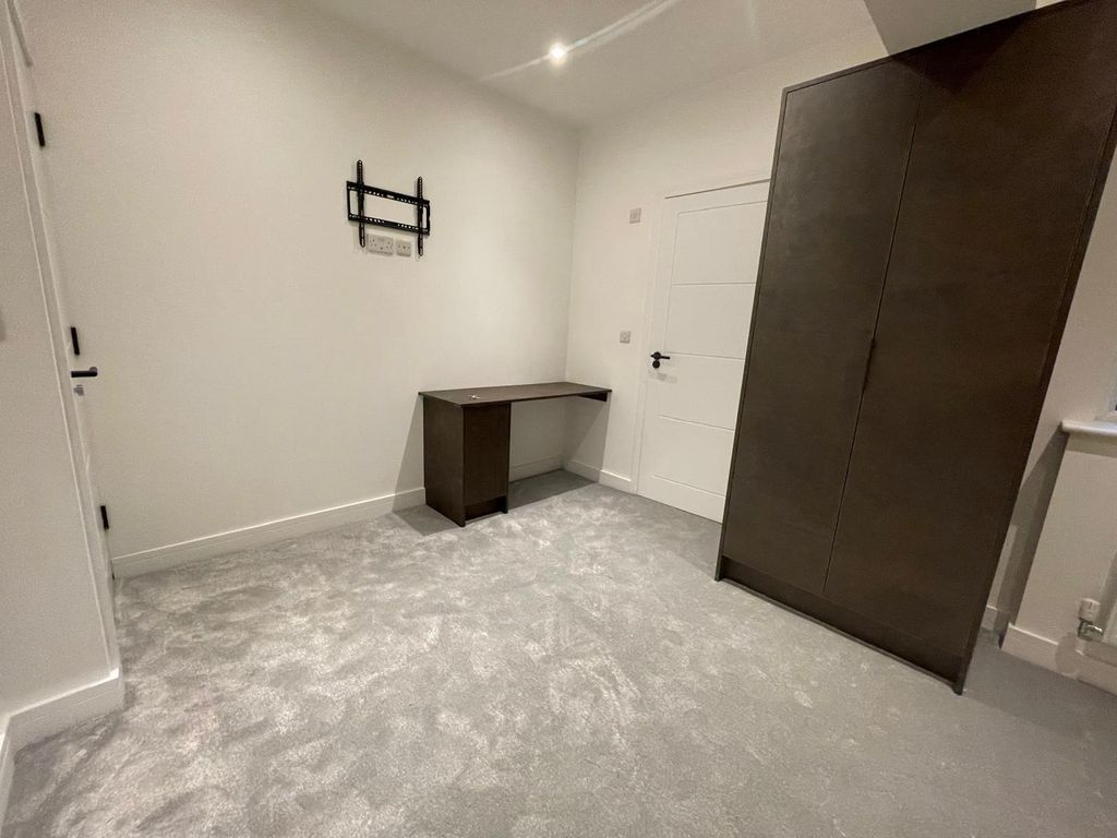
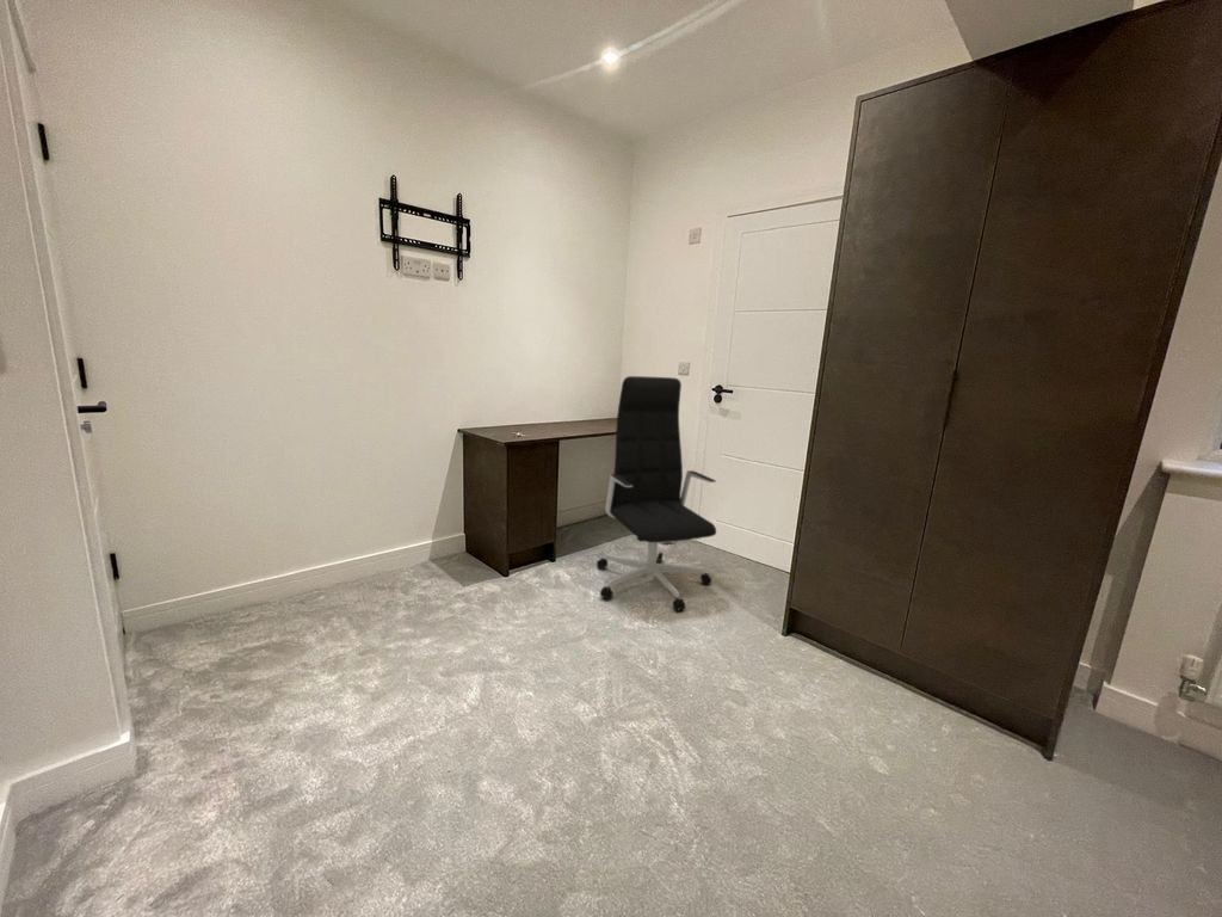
+ office chair [595,375,717,613]
